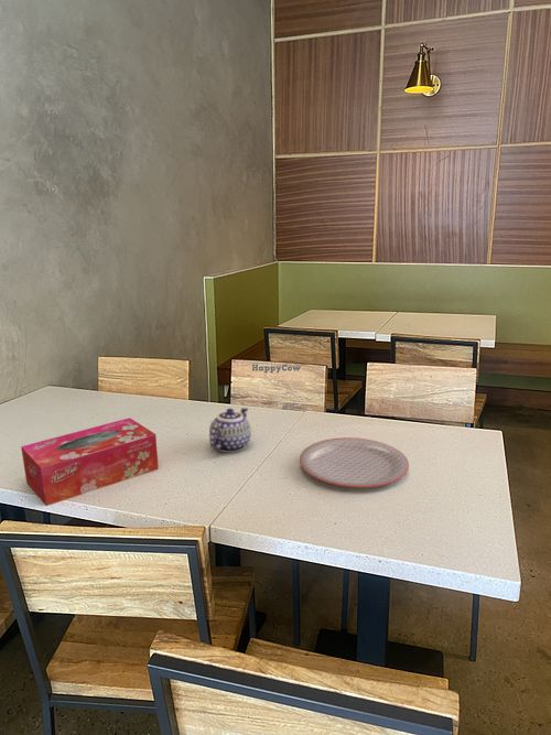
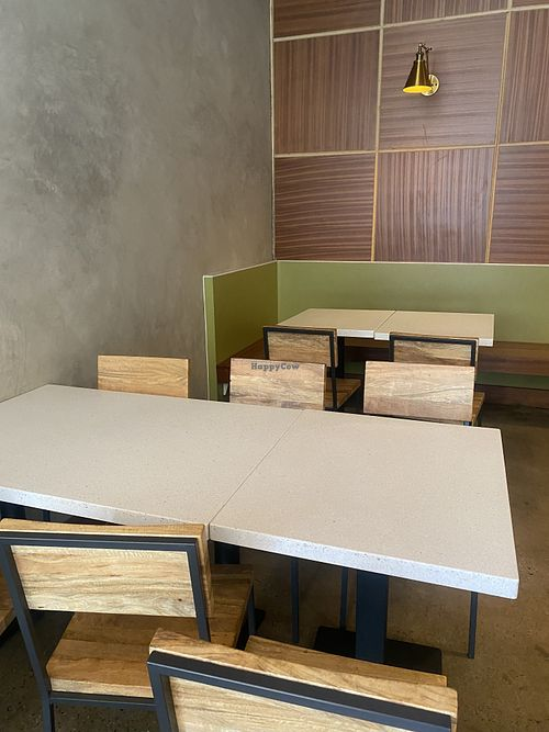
- plate [299,436,410,489]
- tissue box [20,417,160,507]
- teapot [208,407,252,454]
